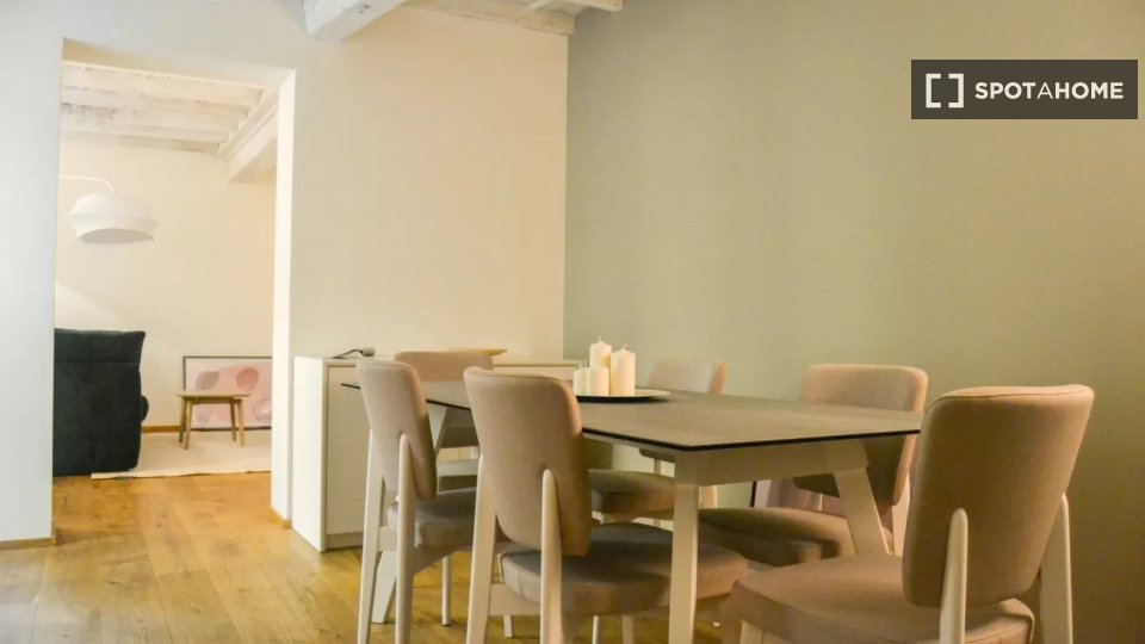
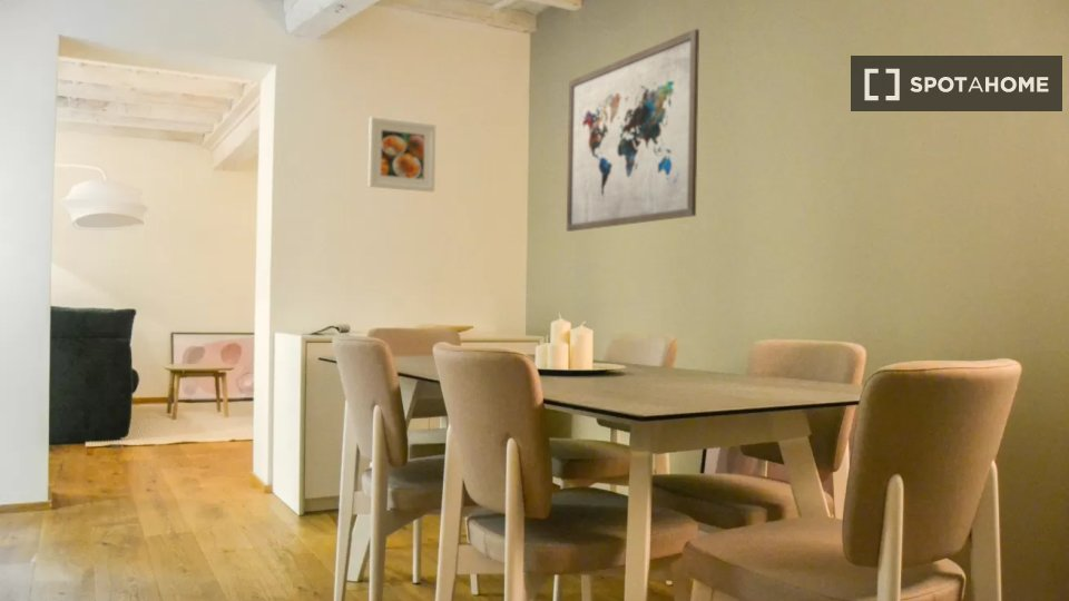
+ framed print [367,116,437,194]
+ wall art [566,28,700,233]
